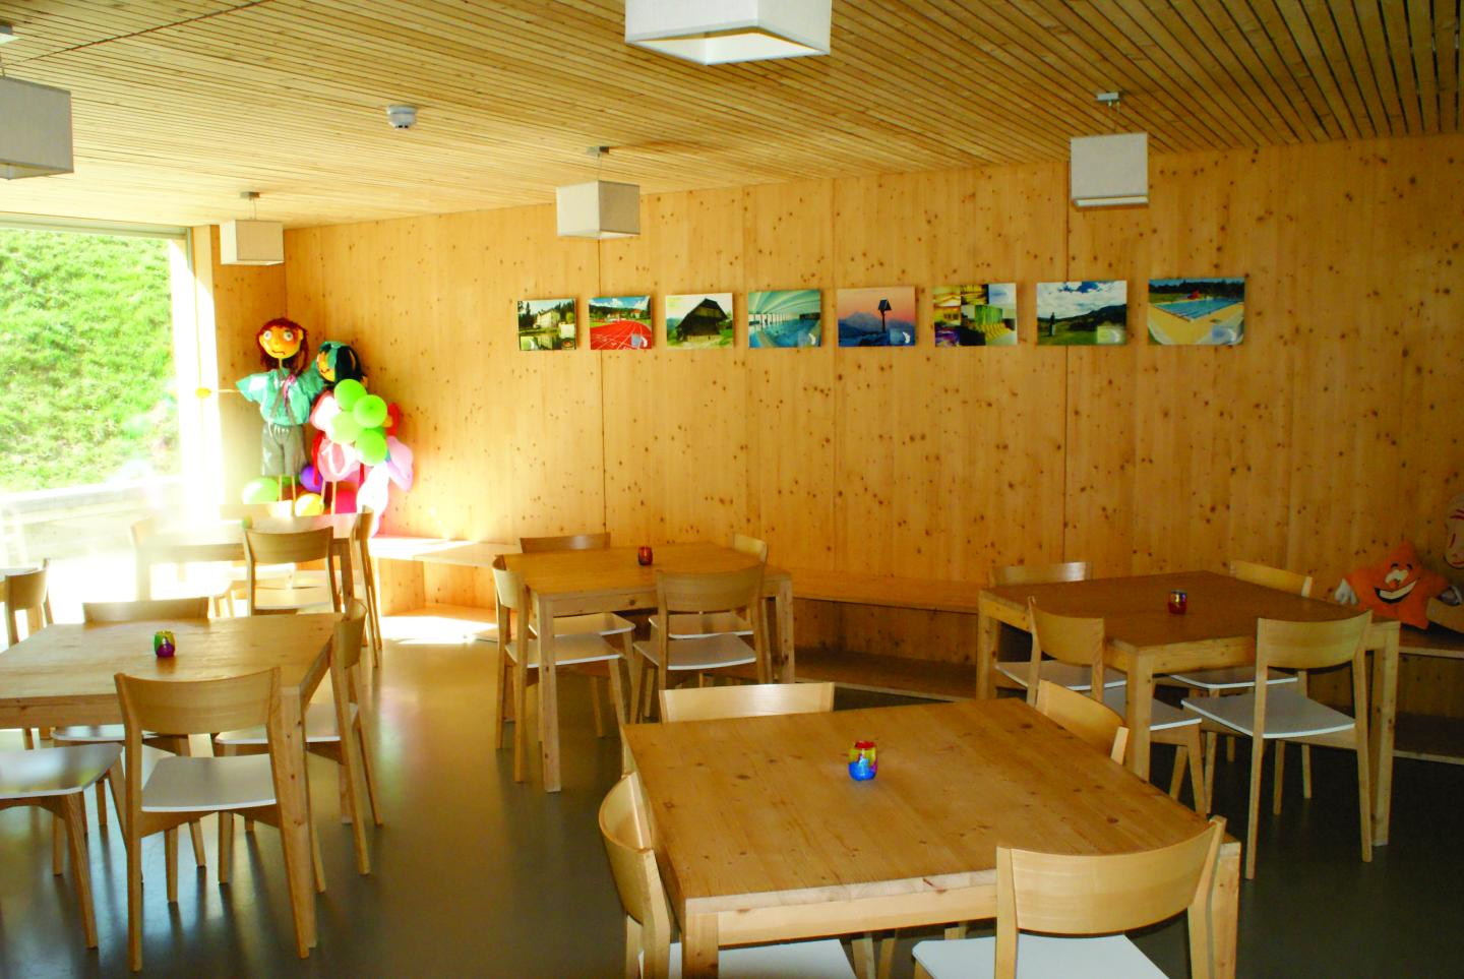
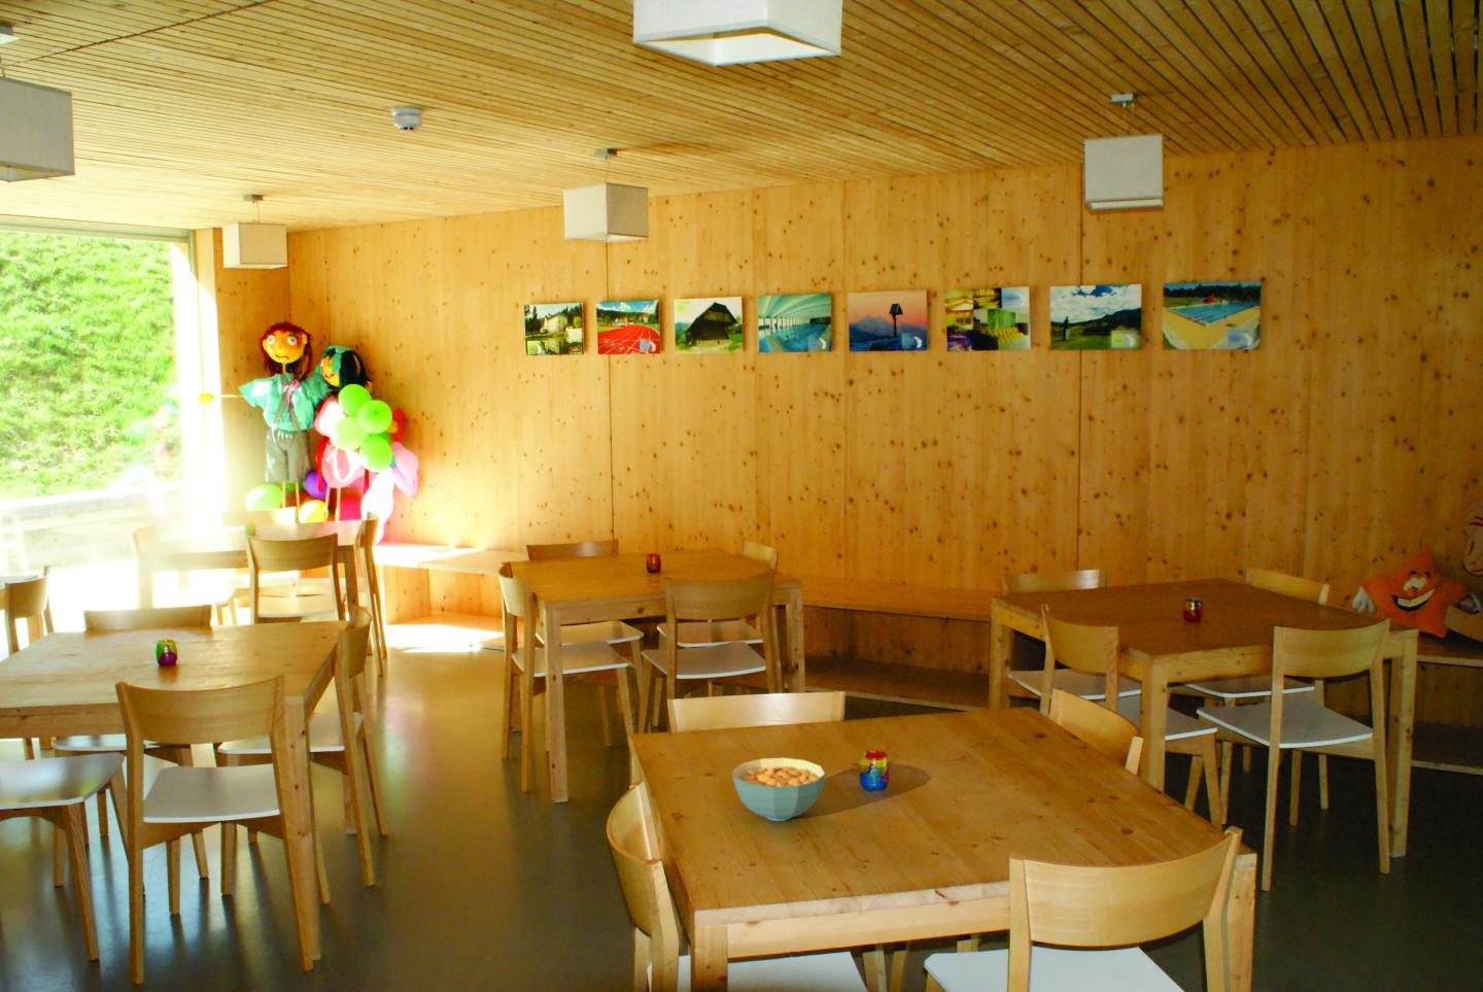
+ cereal bowl [732,757,827,822]
